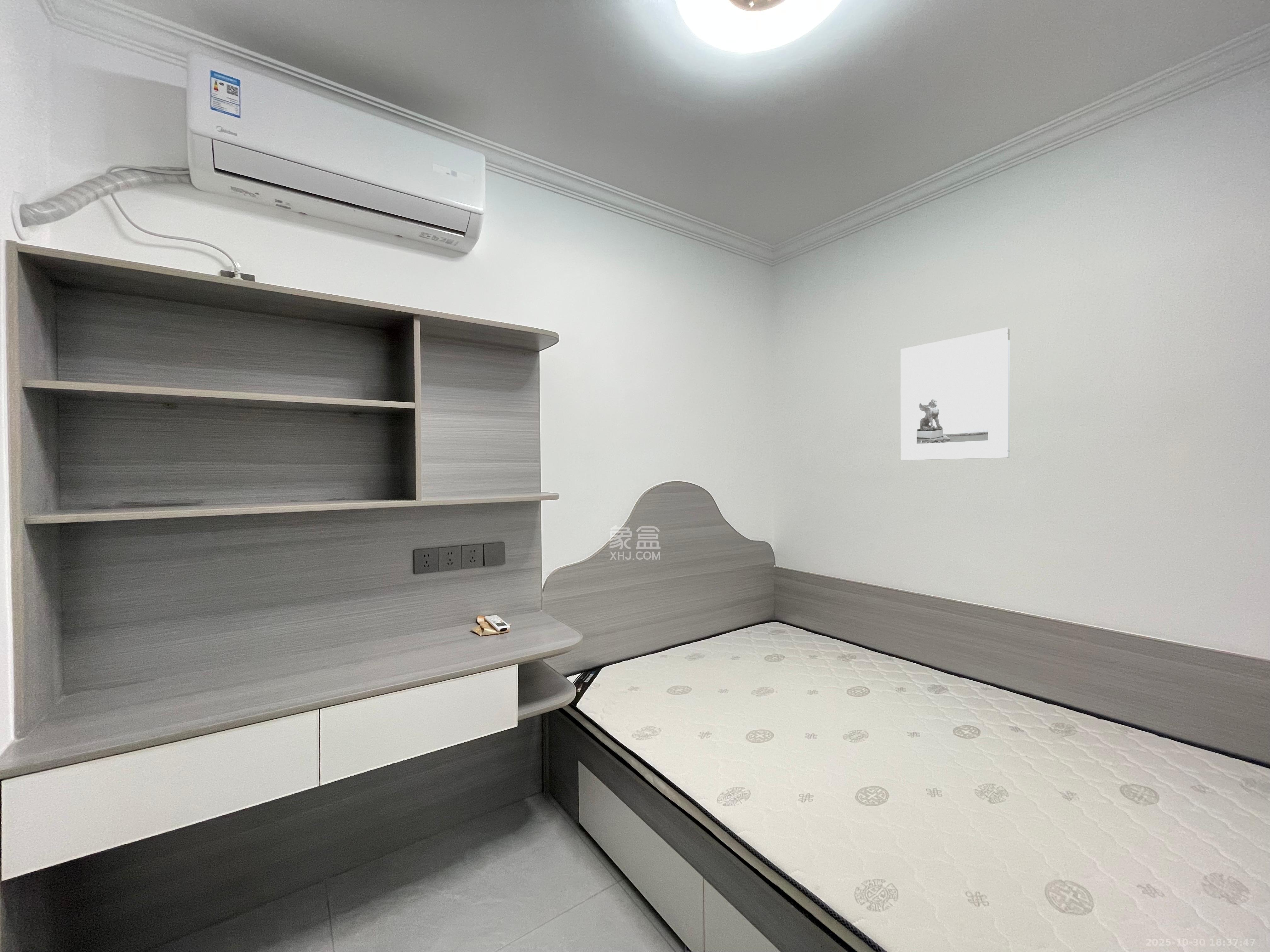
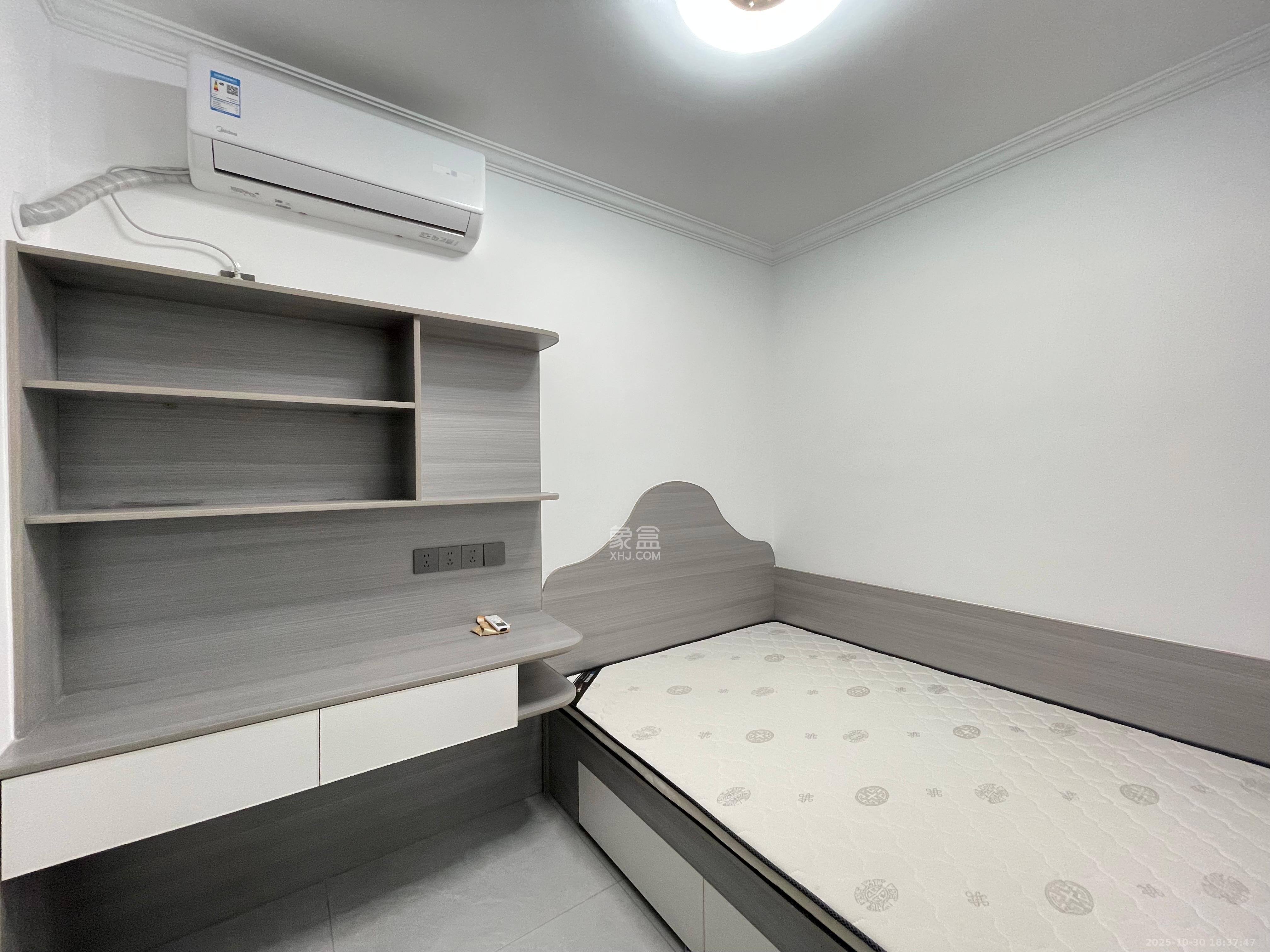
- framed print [900,327,1010,461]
